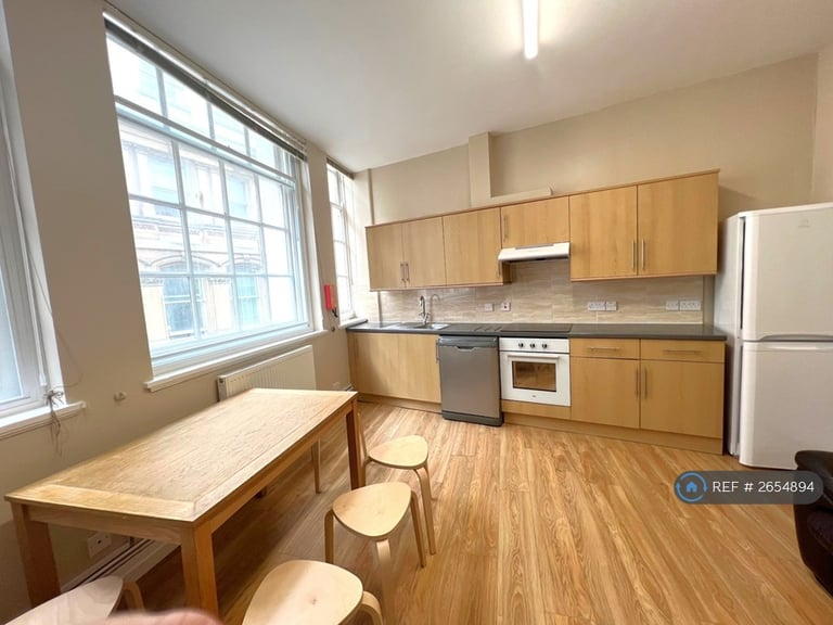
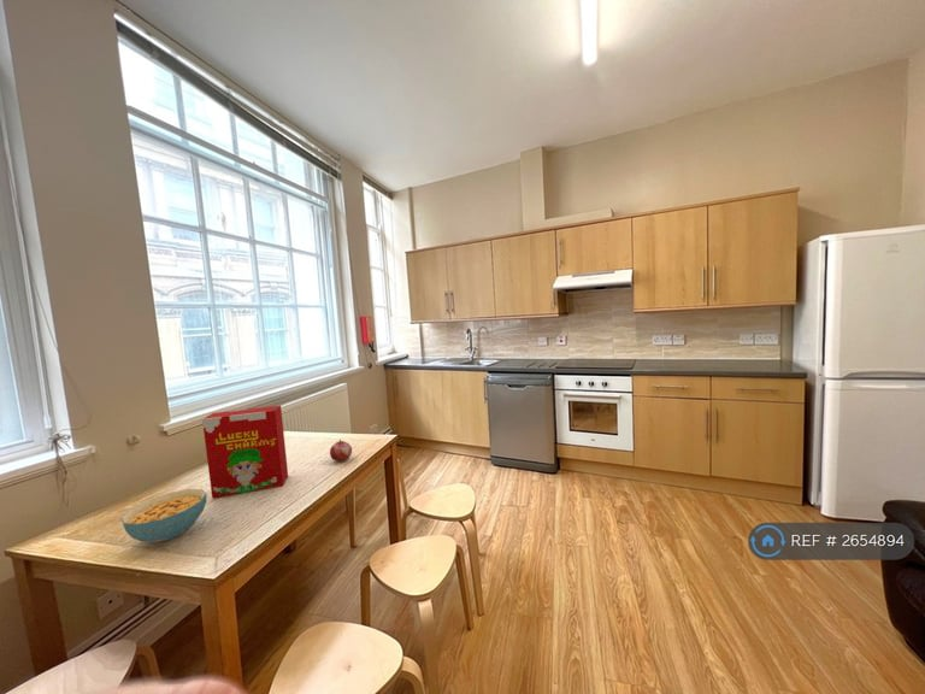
+ fruit [329,439,353,463]
+ cereal box [201,404,289,499]
+ cereal bowl [119,488,208,543]
